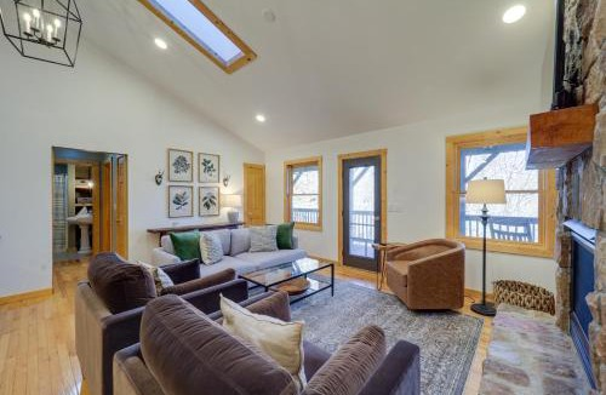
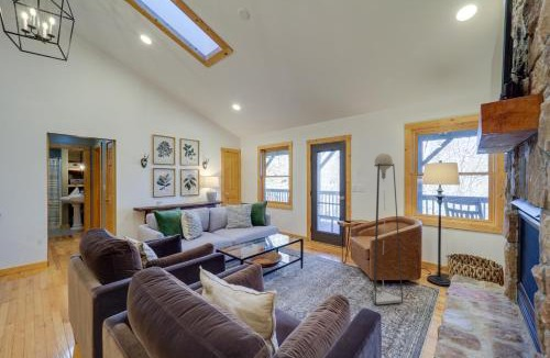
+ floor lamp [339,153,404,305]
